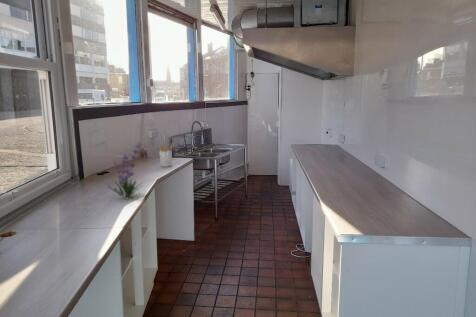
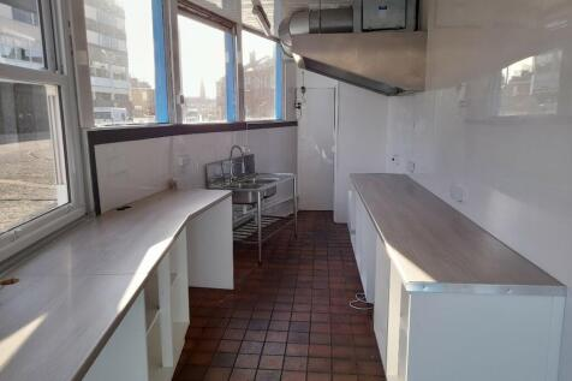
- plant [106,141,144,199]
- utensil holder [156,142,174,168]
